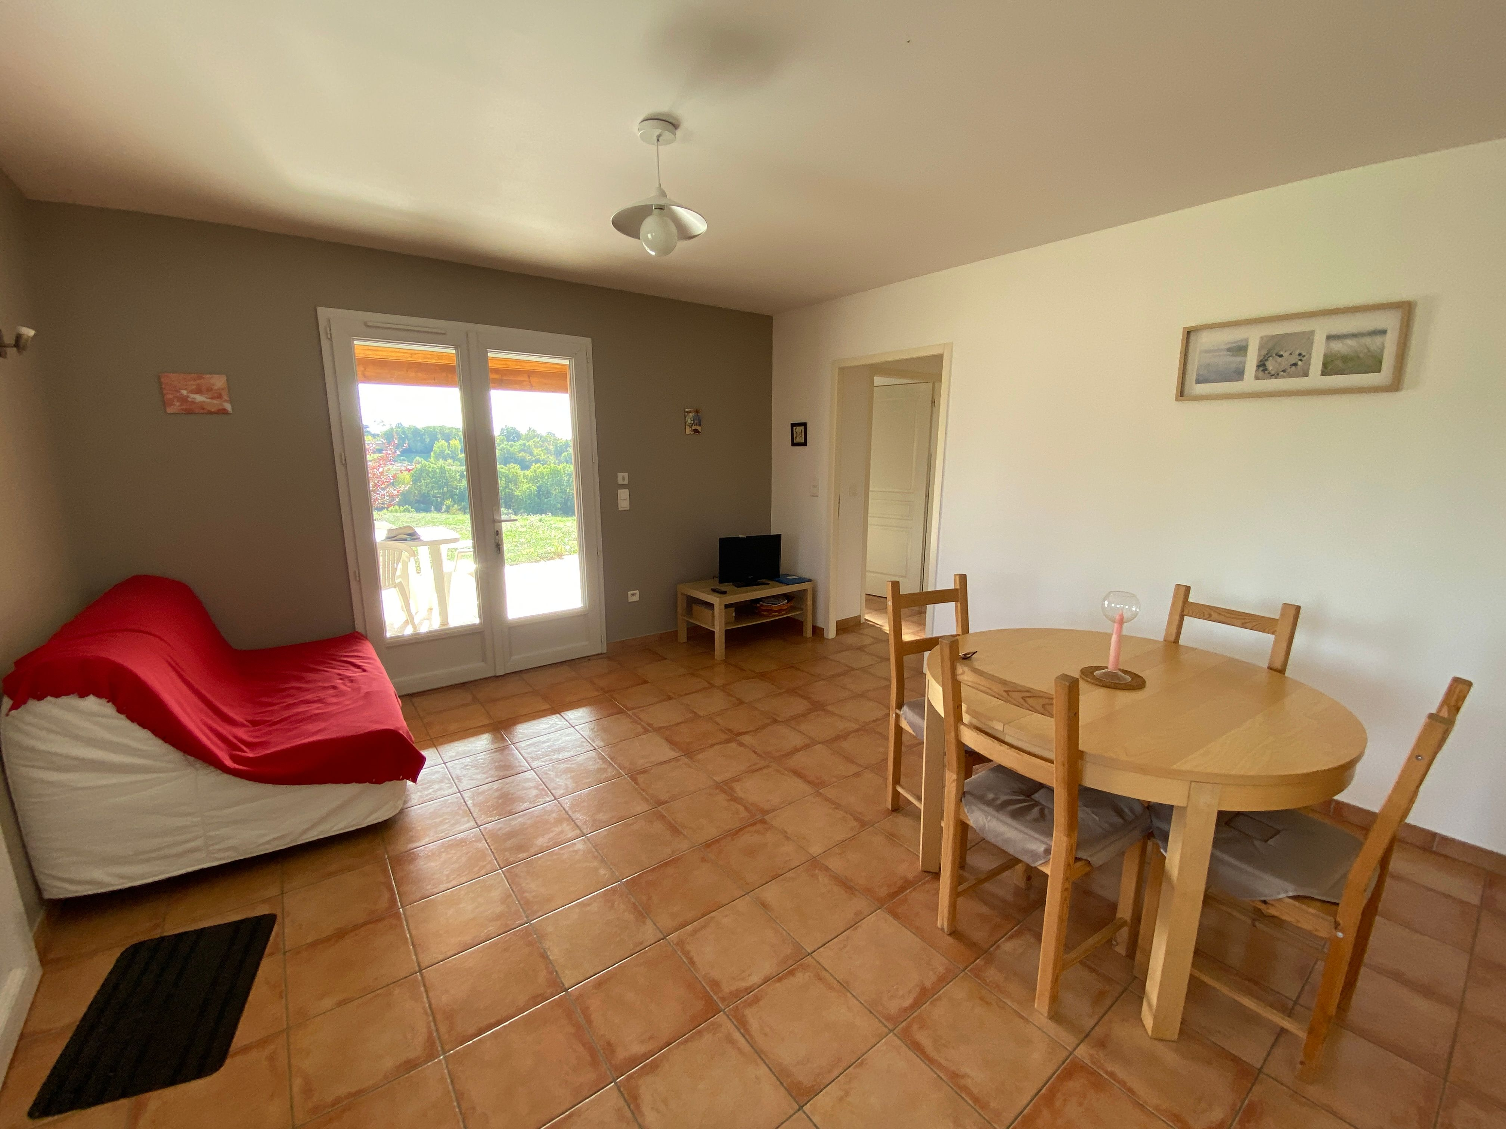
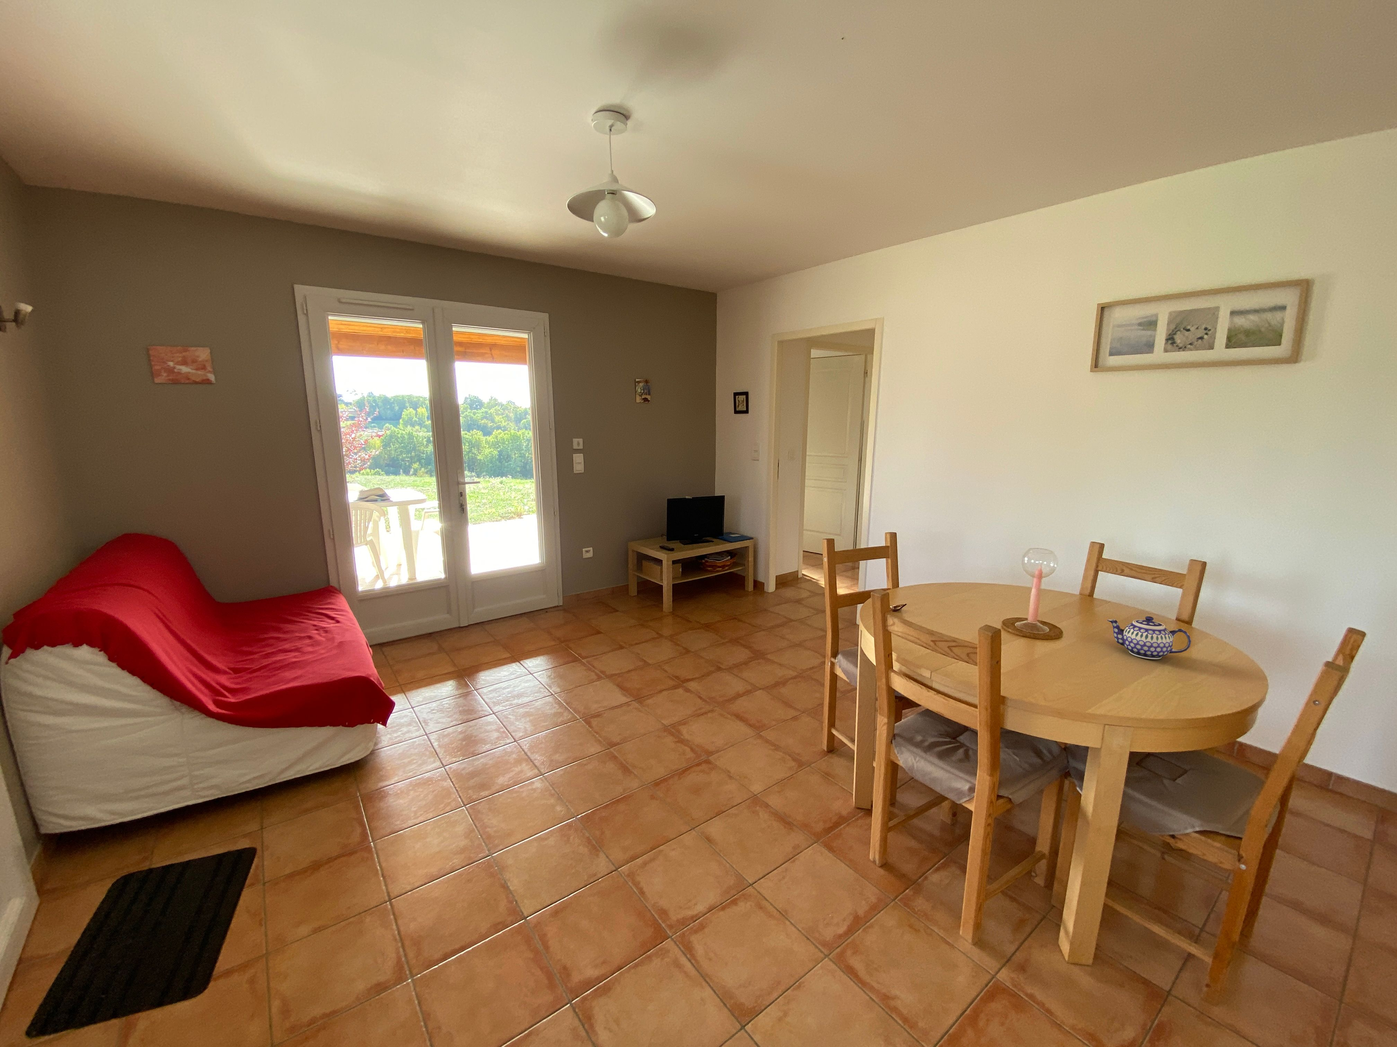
+ teapot [1108,616,1191,660]
